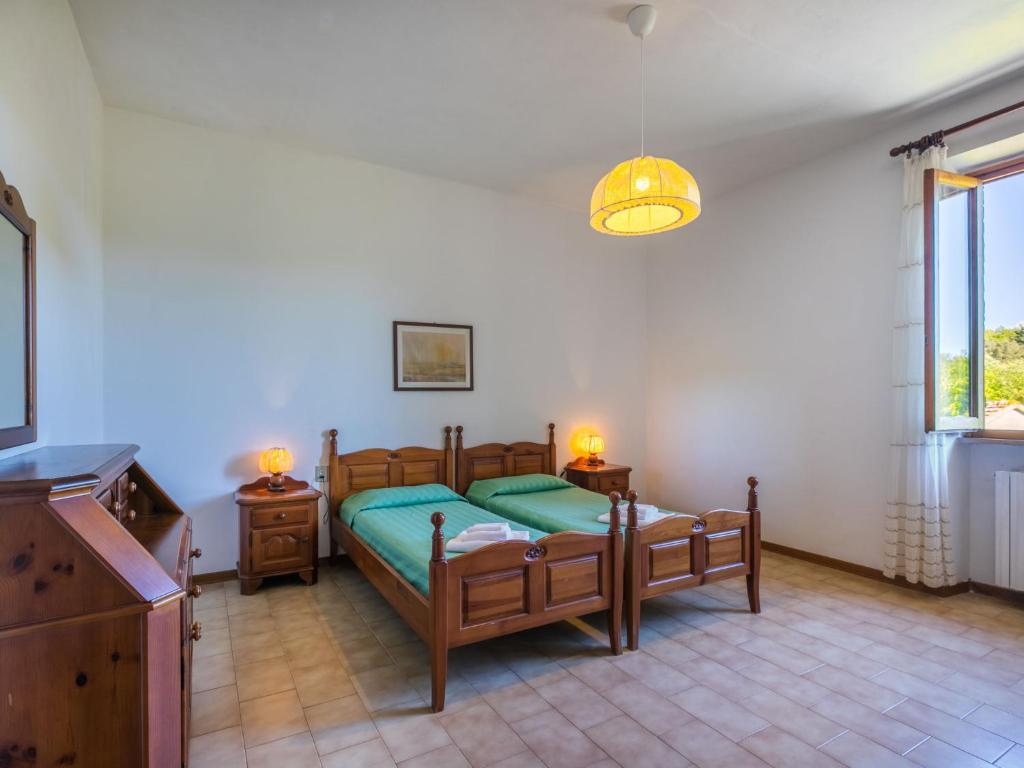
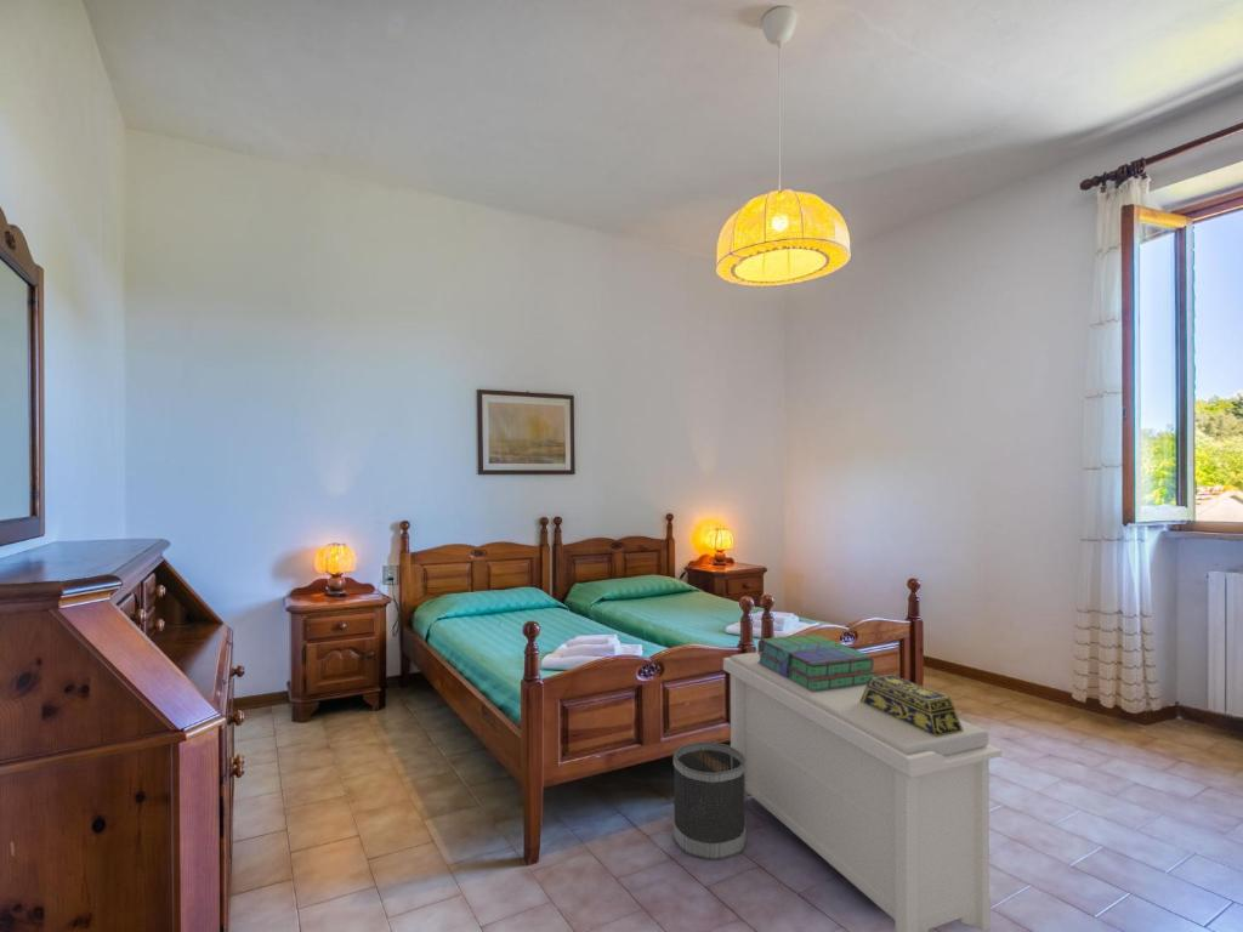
+ bench [722,650,1003,932]
+ stack of books [757,632,879,692]
+ wastebasket [672,740,747,862]
+ decorative box [859,674,964,737]
